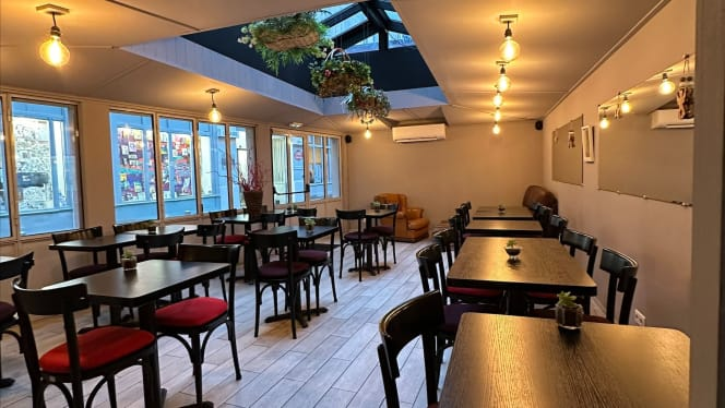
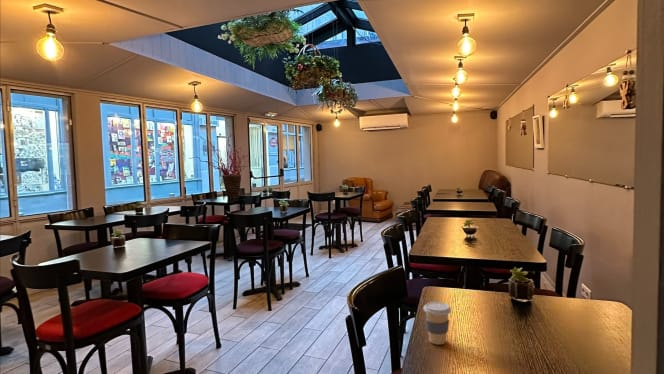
+ coffee cup [422,301,452,346]
